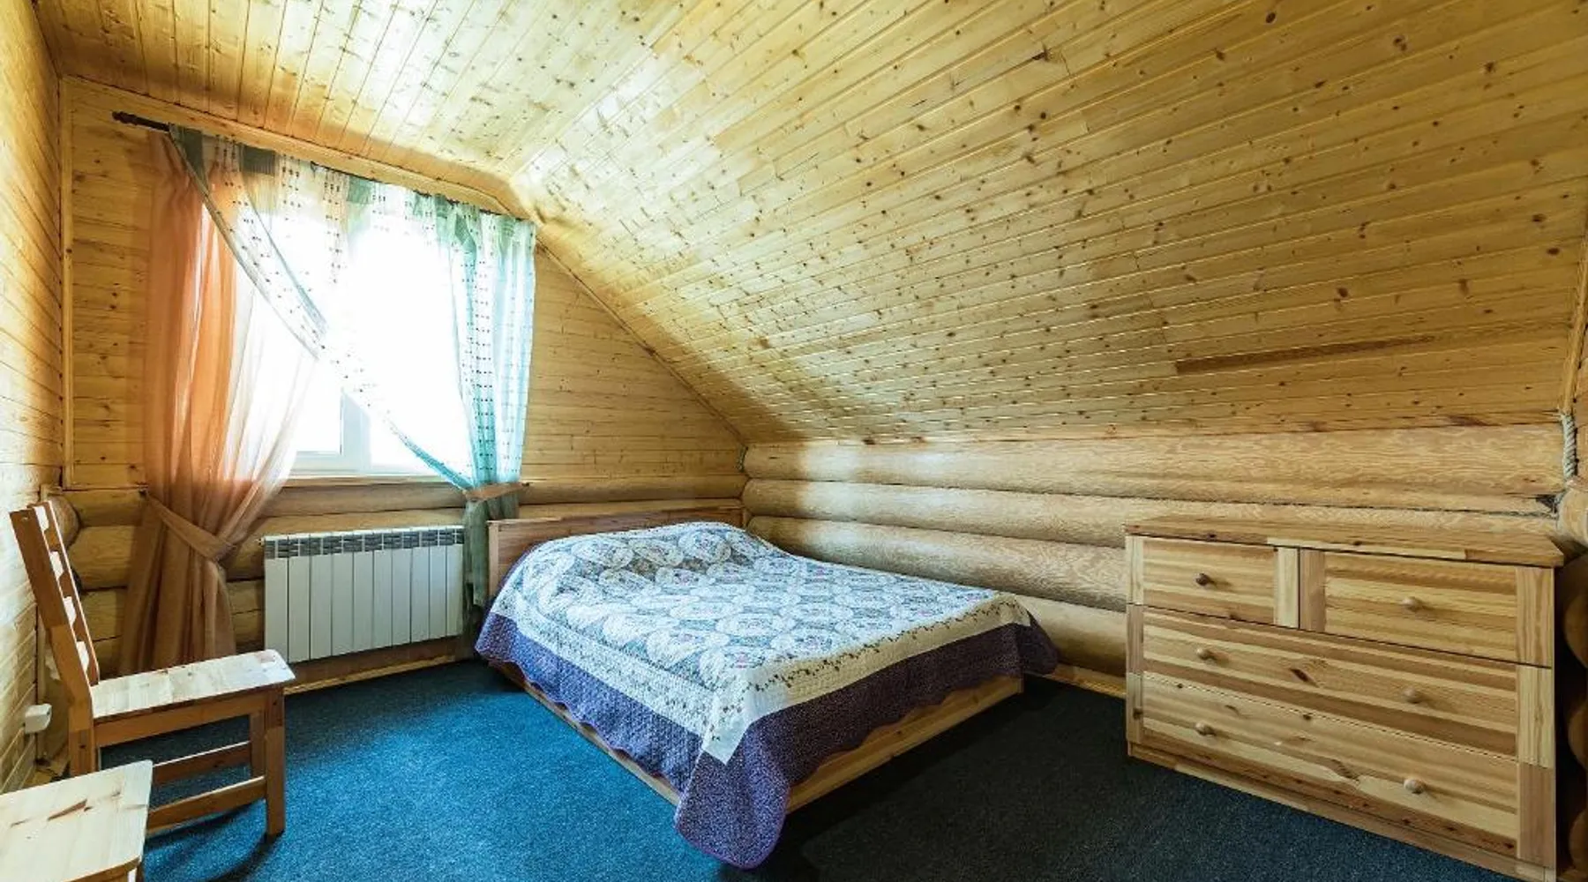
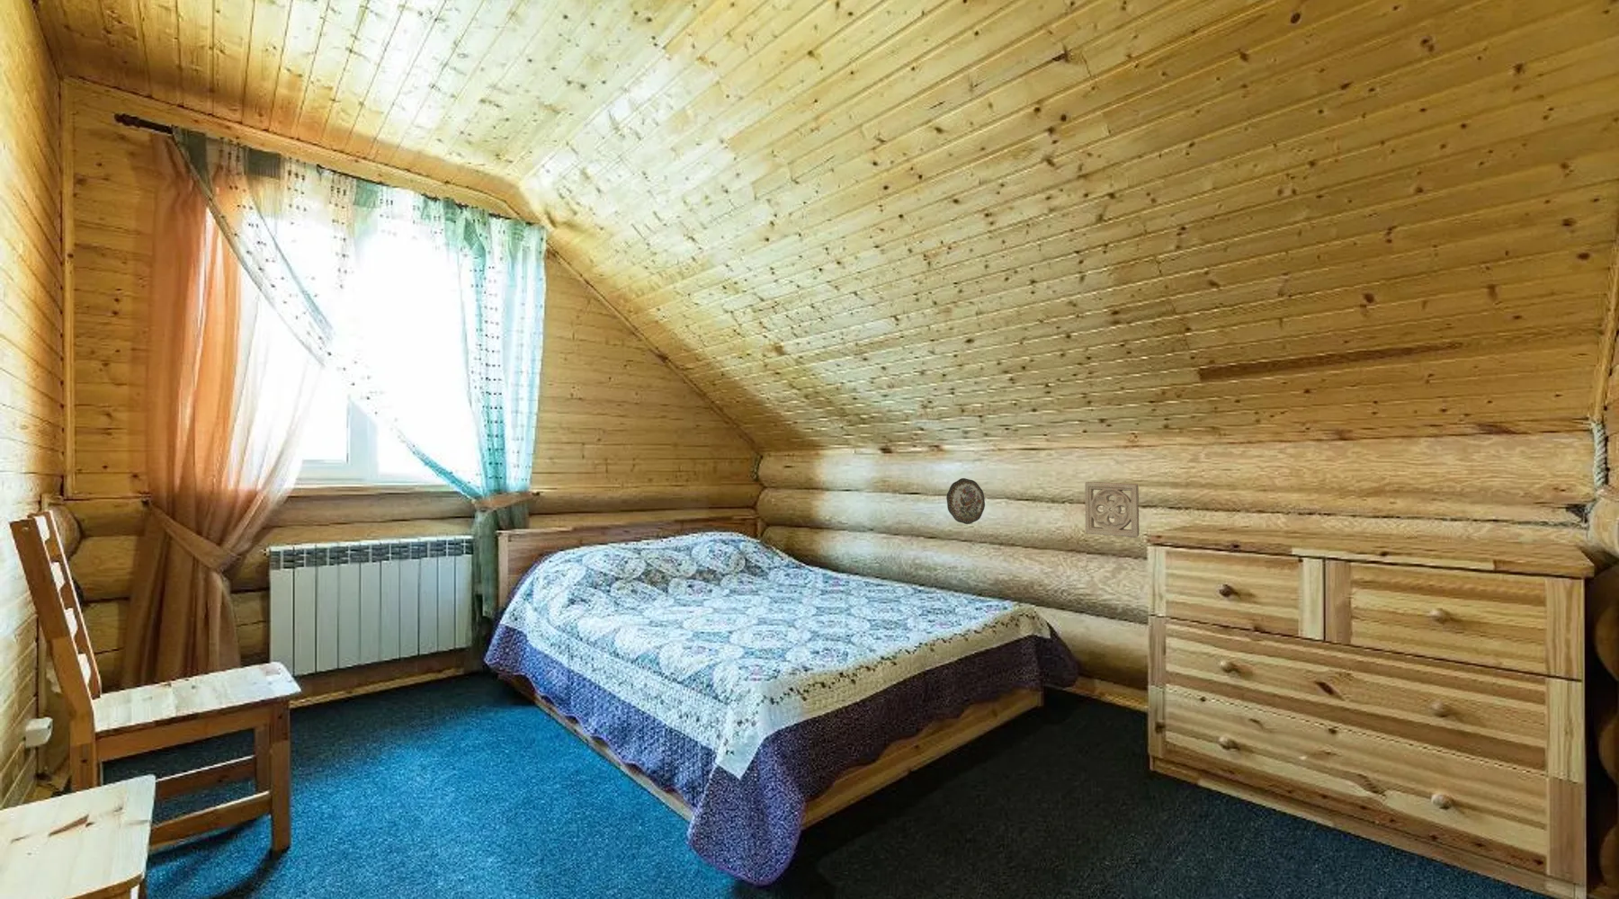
+ wall ornament [1084,480,1141,538]
+ decorative plate [946,477,986,525]
